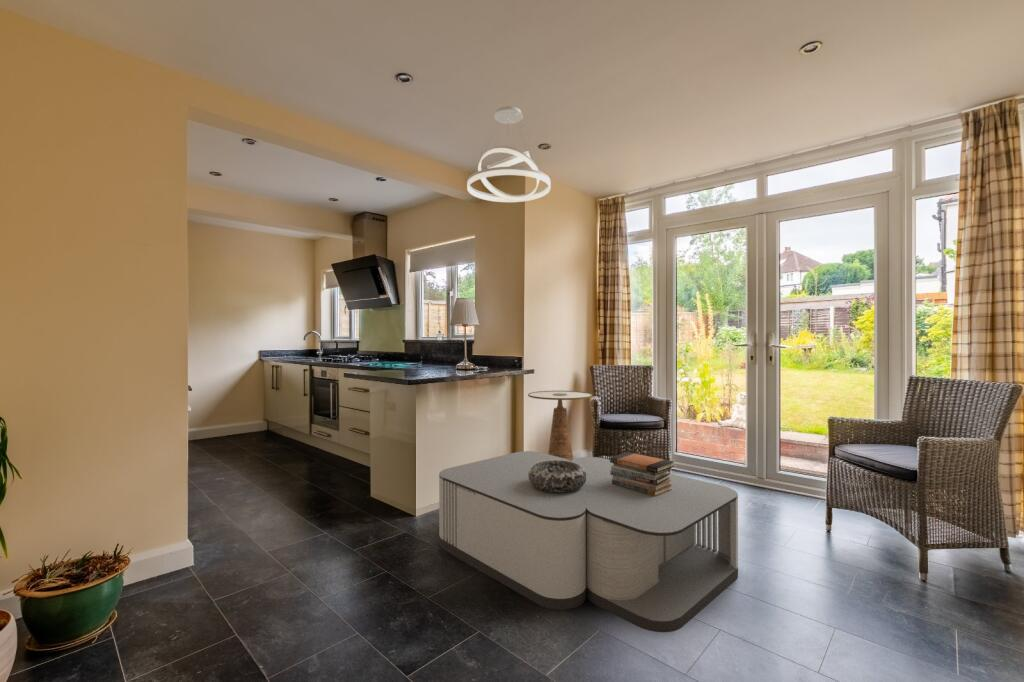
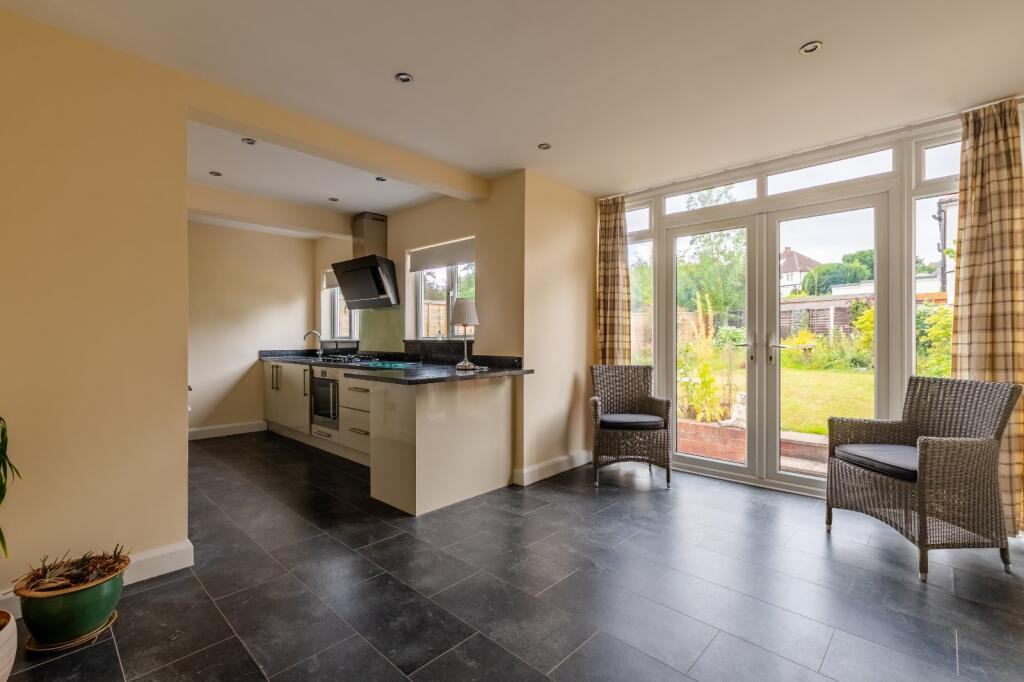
- side table [527,390,594,461]
- pendant light [466,105,551,203]
- coffee table [438,450,739,633]
- book stack [609,451,675,497]
- decorative bowl [528,460,586,492]
